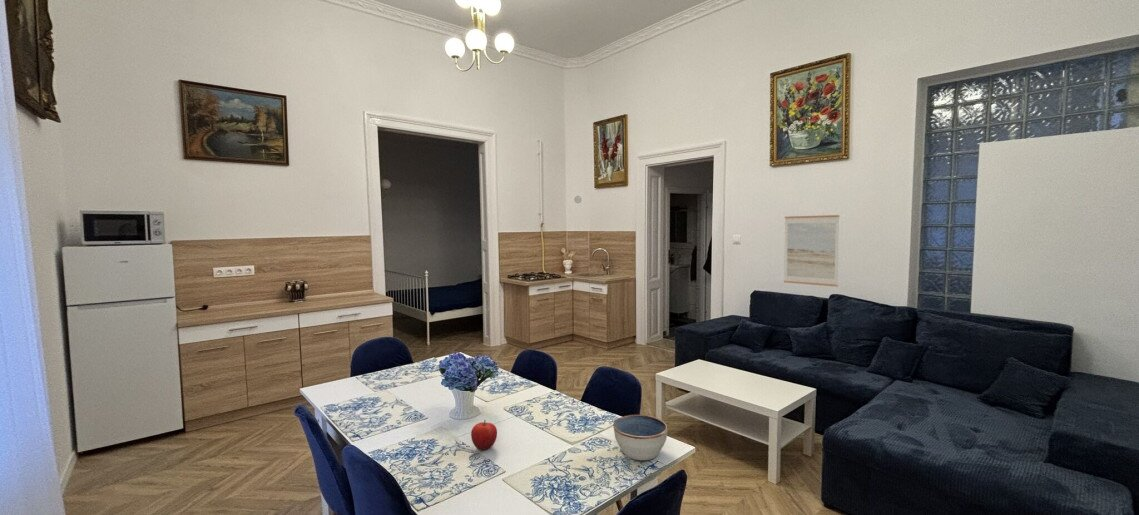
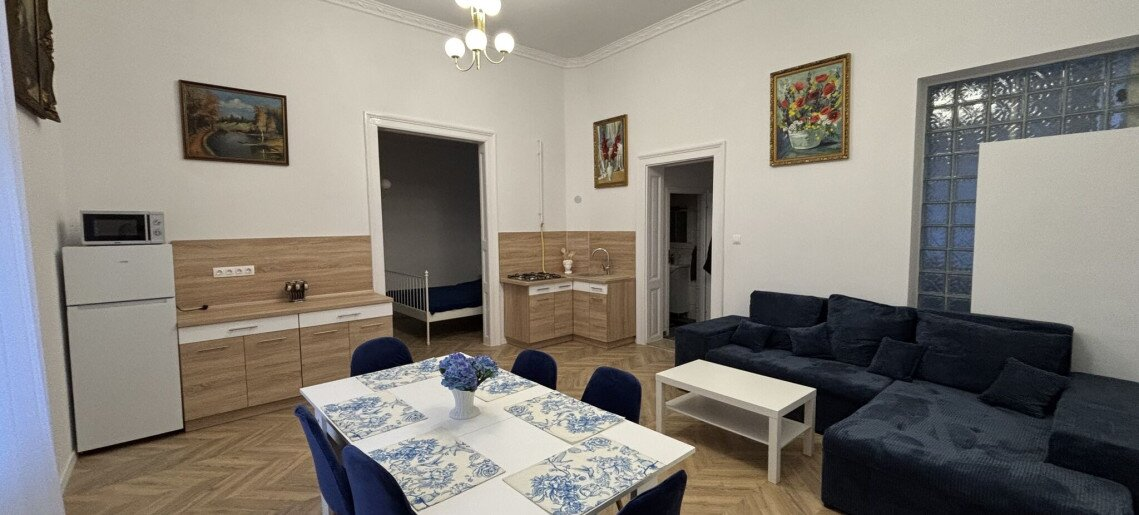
- wall art [783,214,841,288]
- fruit [470,419,498,451]
- bowl [612,414,669,461]
